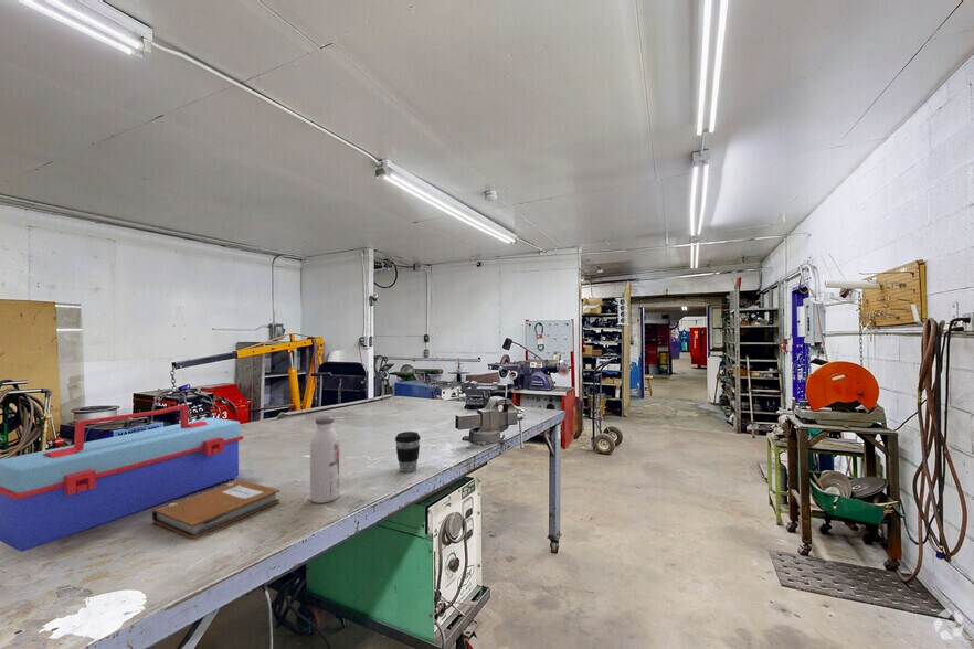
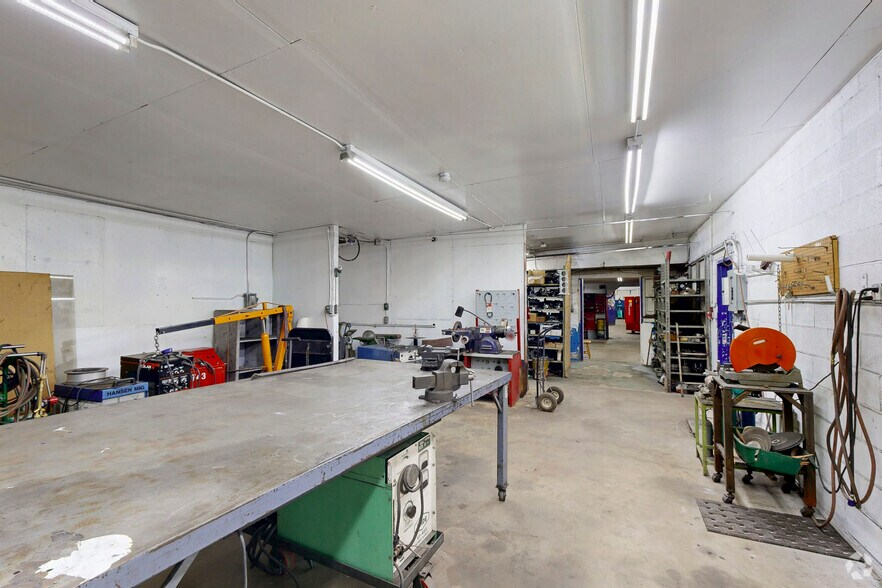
- water bottle [309,415,340,504]
- coffee cup [394,430,422,474]
- toolbox [0,403,244,552]
- notebook [151,479,280,540]
